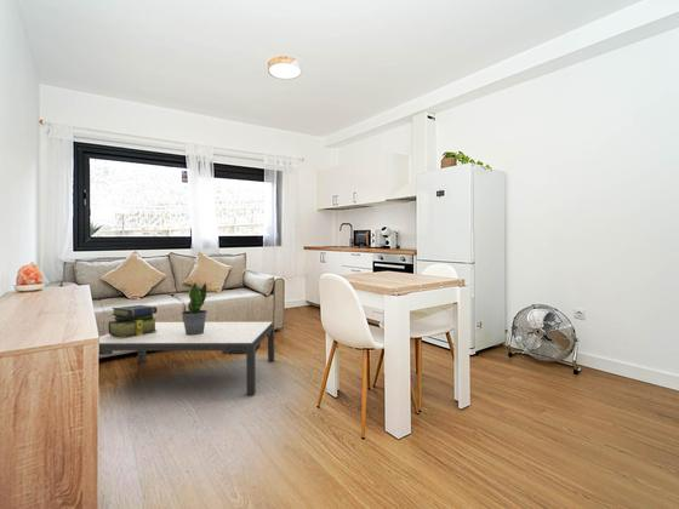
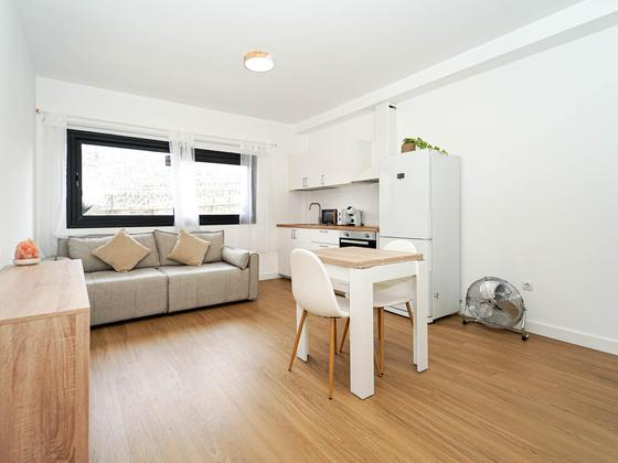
- coffee table [98,321,275,396]
- stack of books [107,304,158,338]
- potted plant [181,281,209,336]
